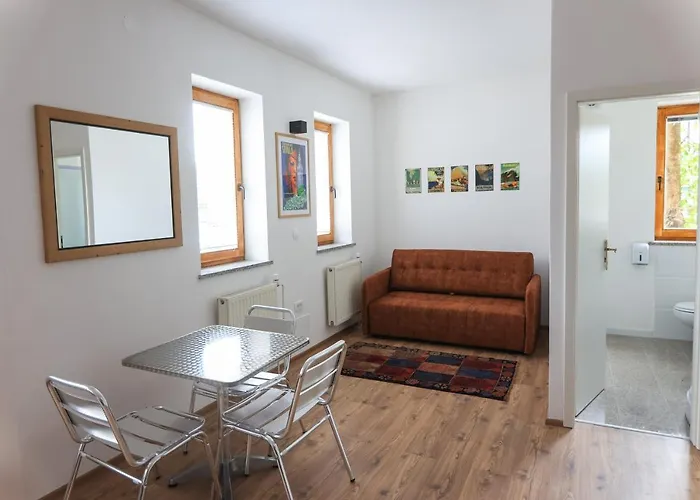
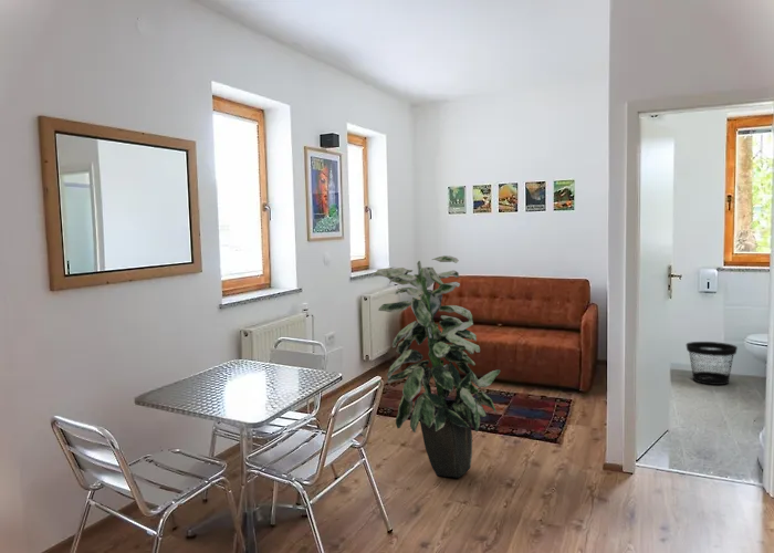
+ wastebasket [684,341,739,386]
+ indoor plant [372,254,502,479]
